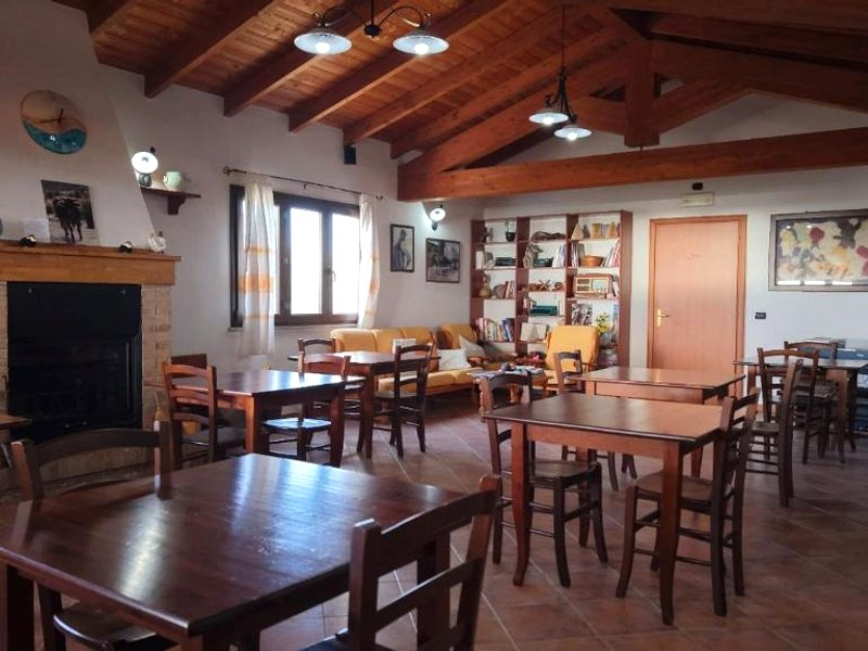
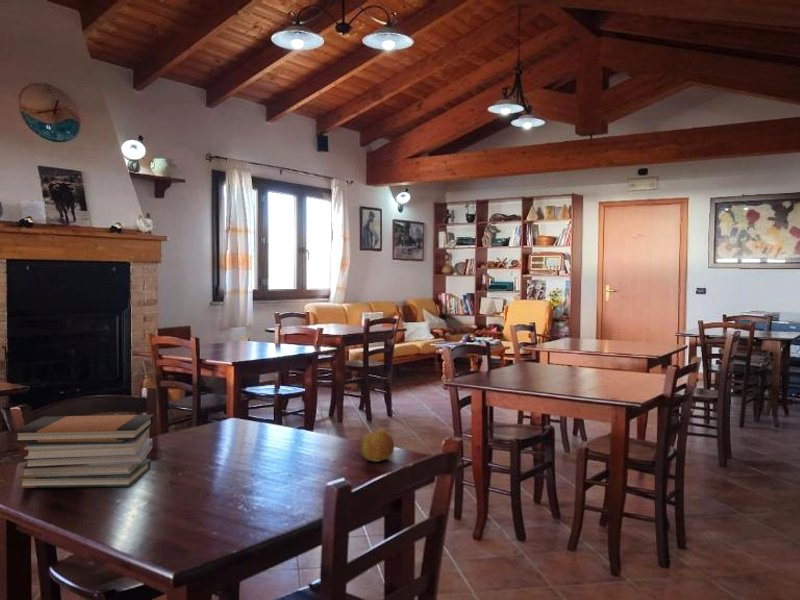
+ apple [360,428,395,463]
+ book stack [12,414,155,489]
